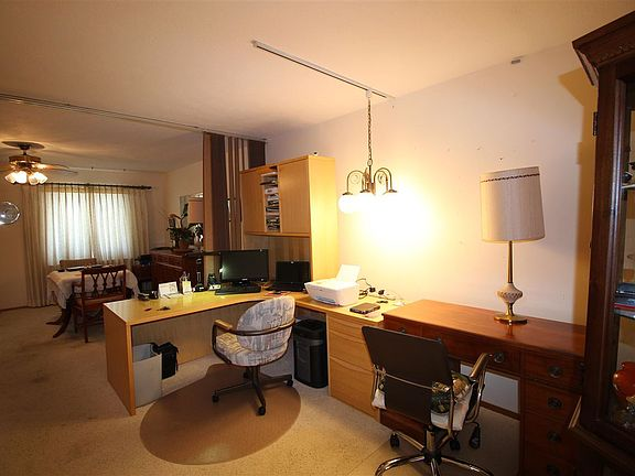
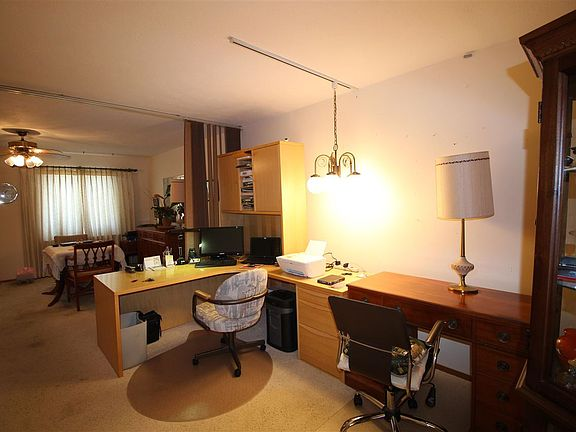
+ backpack [15,266,35,285]
